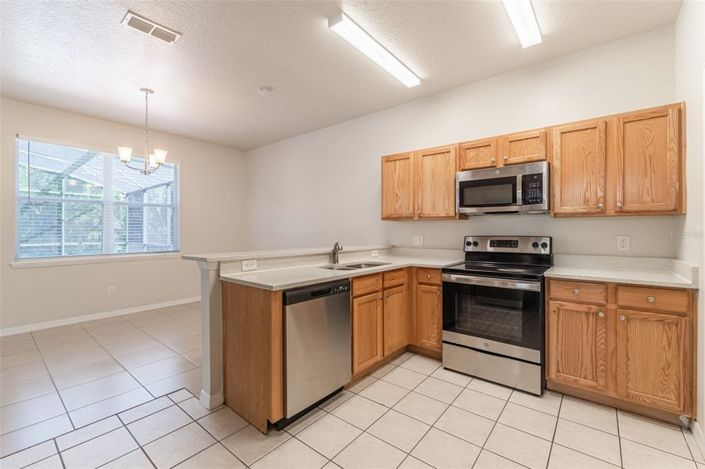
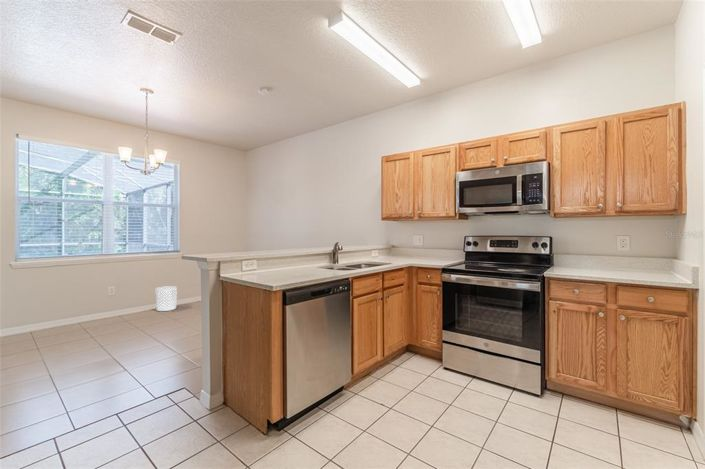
+ waste bin [155,285,178,312]
